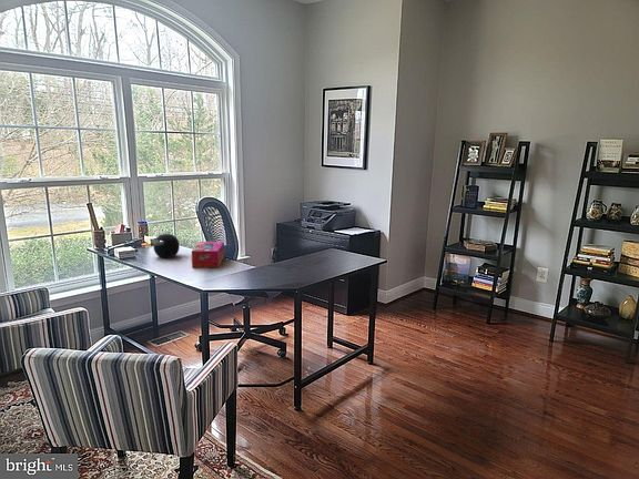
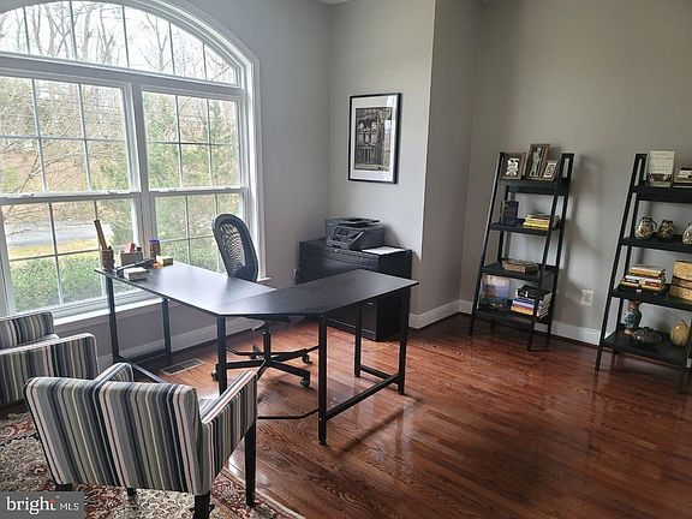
- speaker [152,233,181,259]
- tissue box [191,241,225,268]
